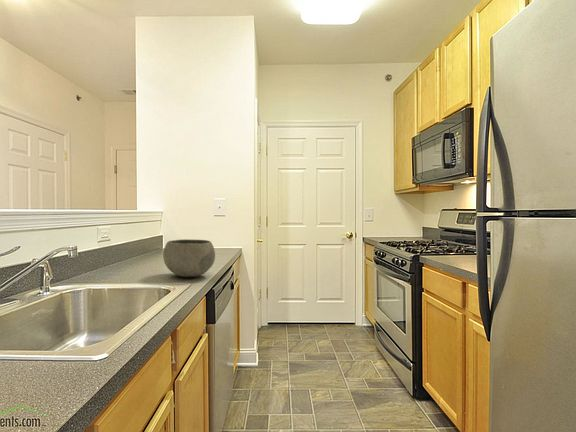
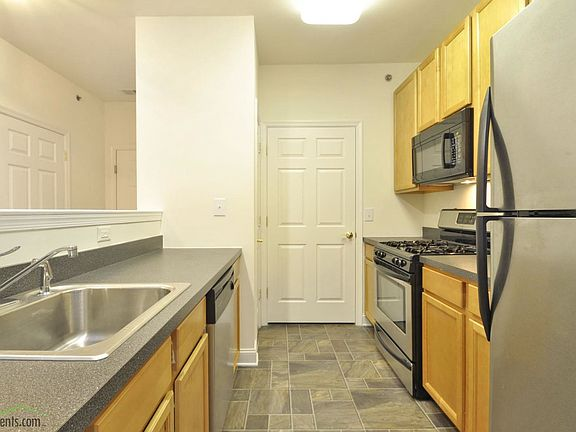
- bowl [162,238,216,278]
